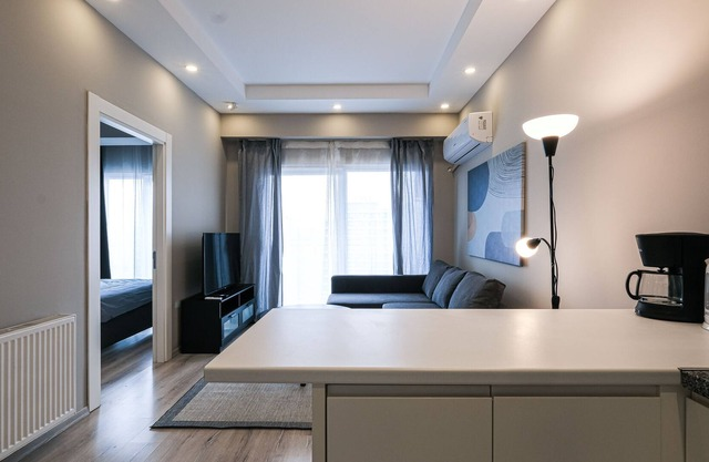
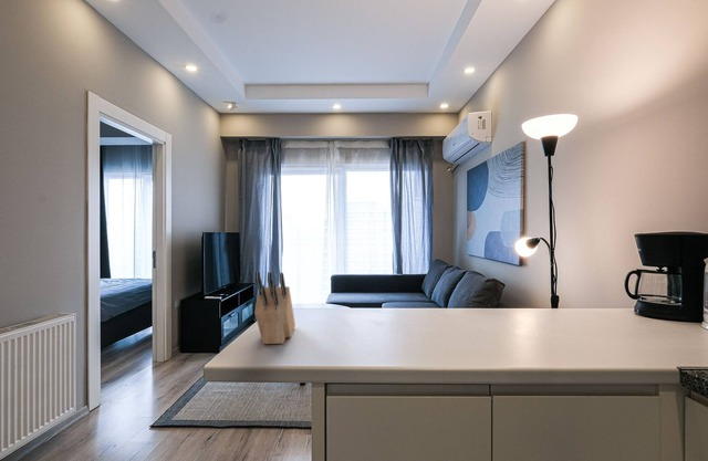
+ knife block [253,271,296,345]
